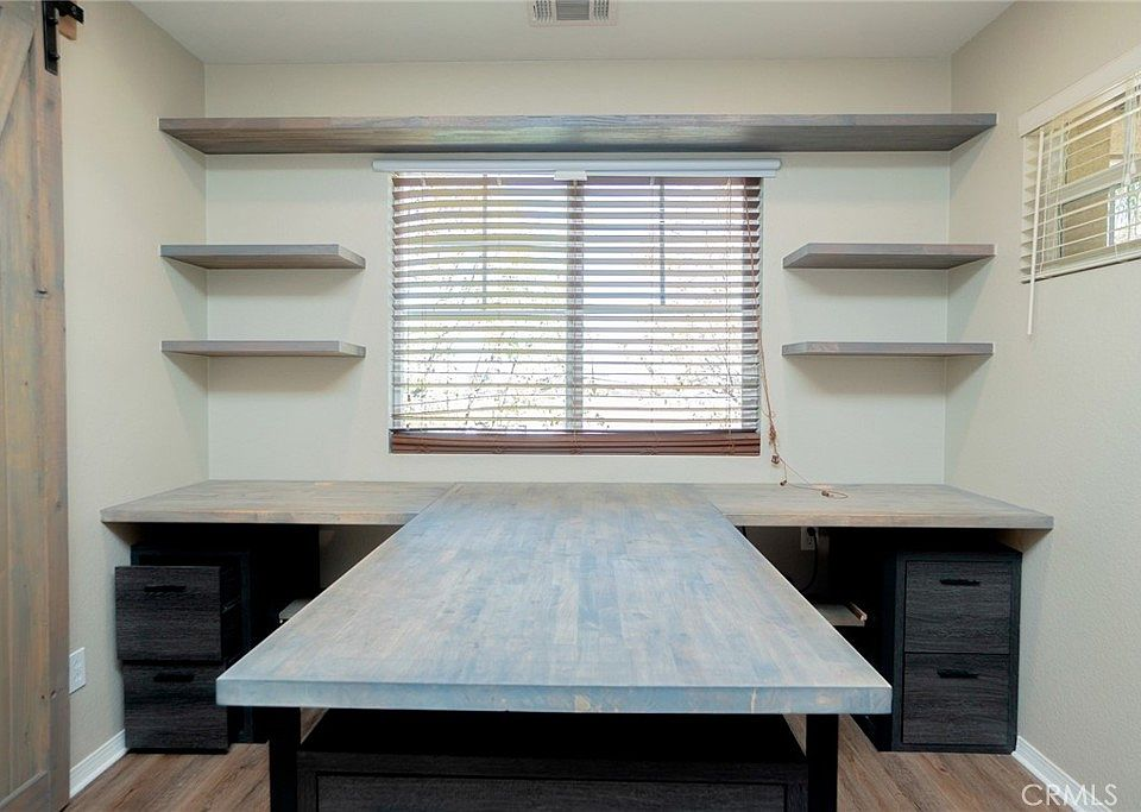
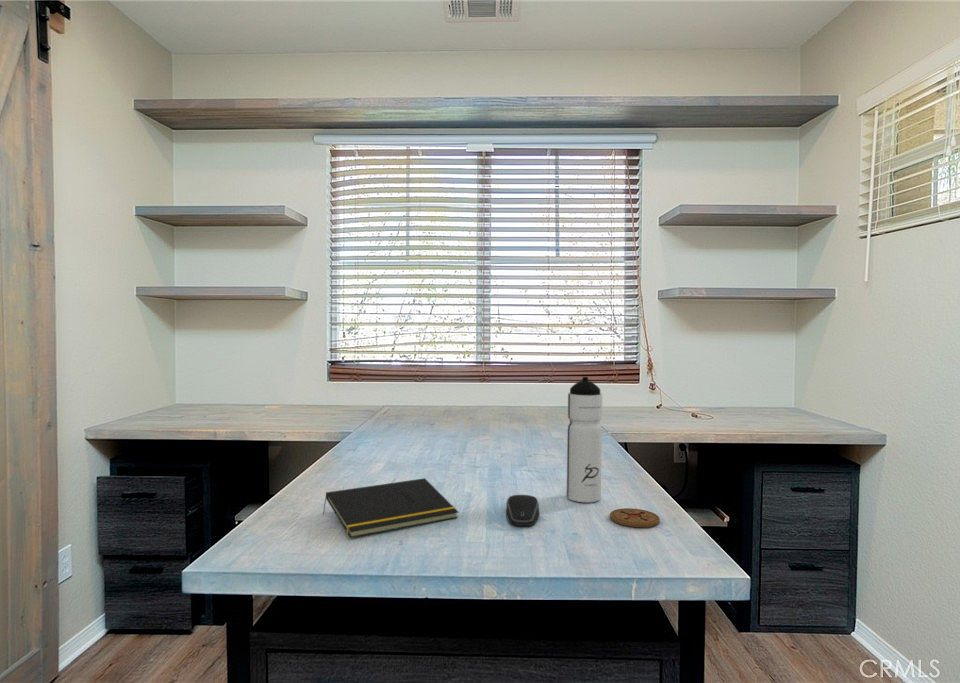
+ notepad [322,477,459,539]
+ computer mouse [505,494,540,527]
+ coaster [609,507,661,528]
+ water bottle [565,376,603,503]
